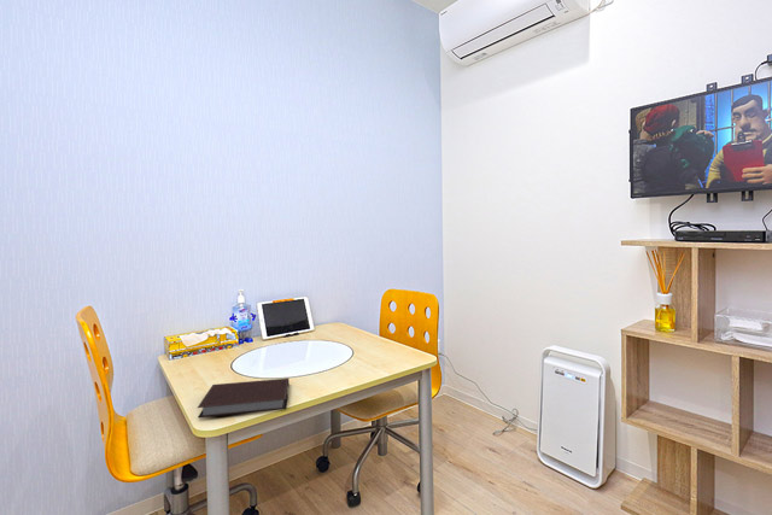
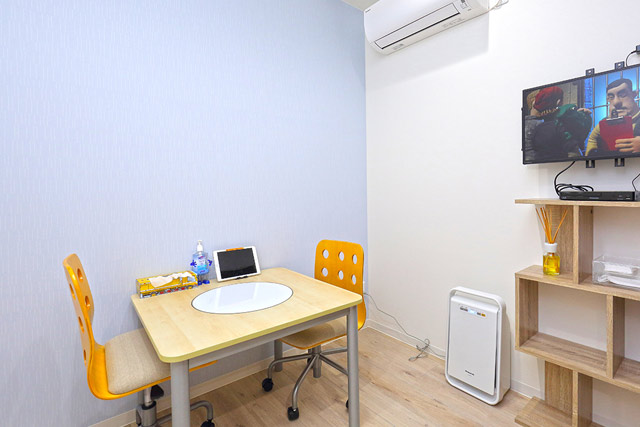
- notebook [197,378,291,419]
